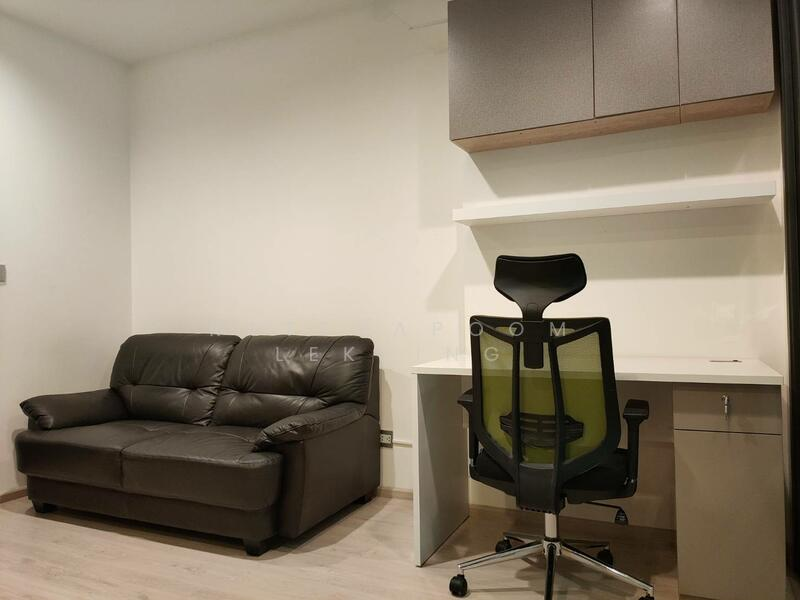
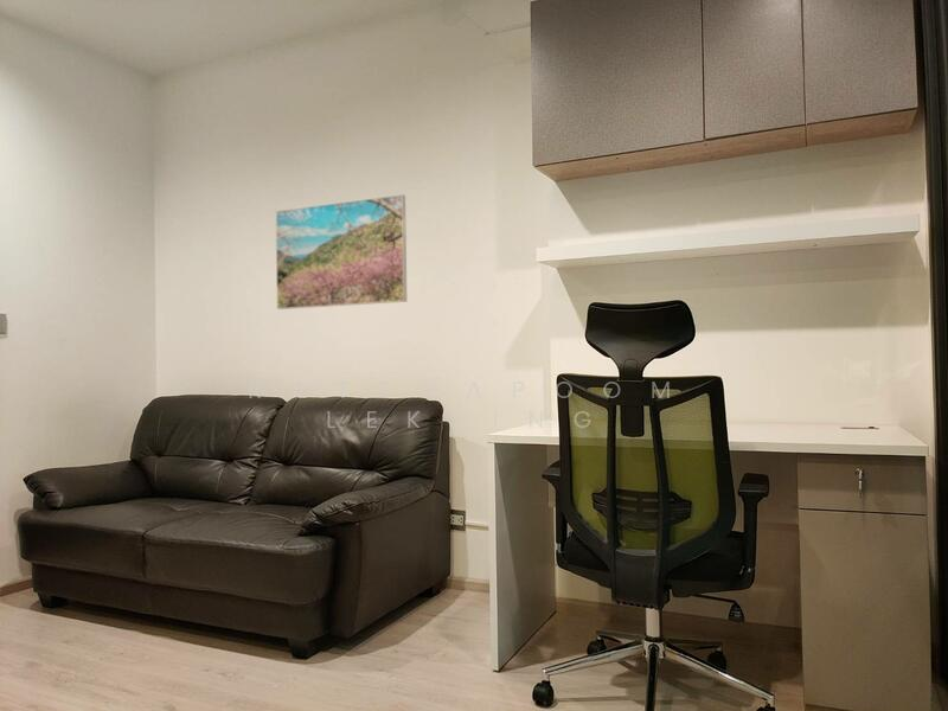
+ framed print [275,193,408,310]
